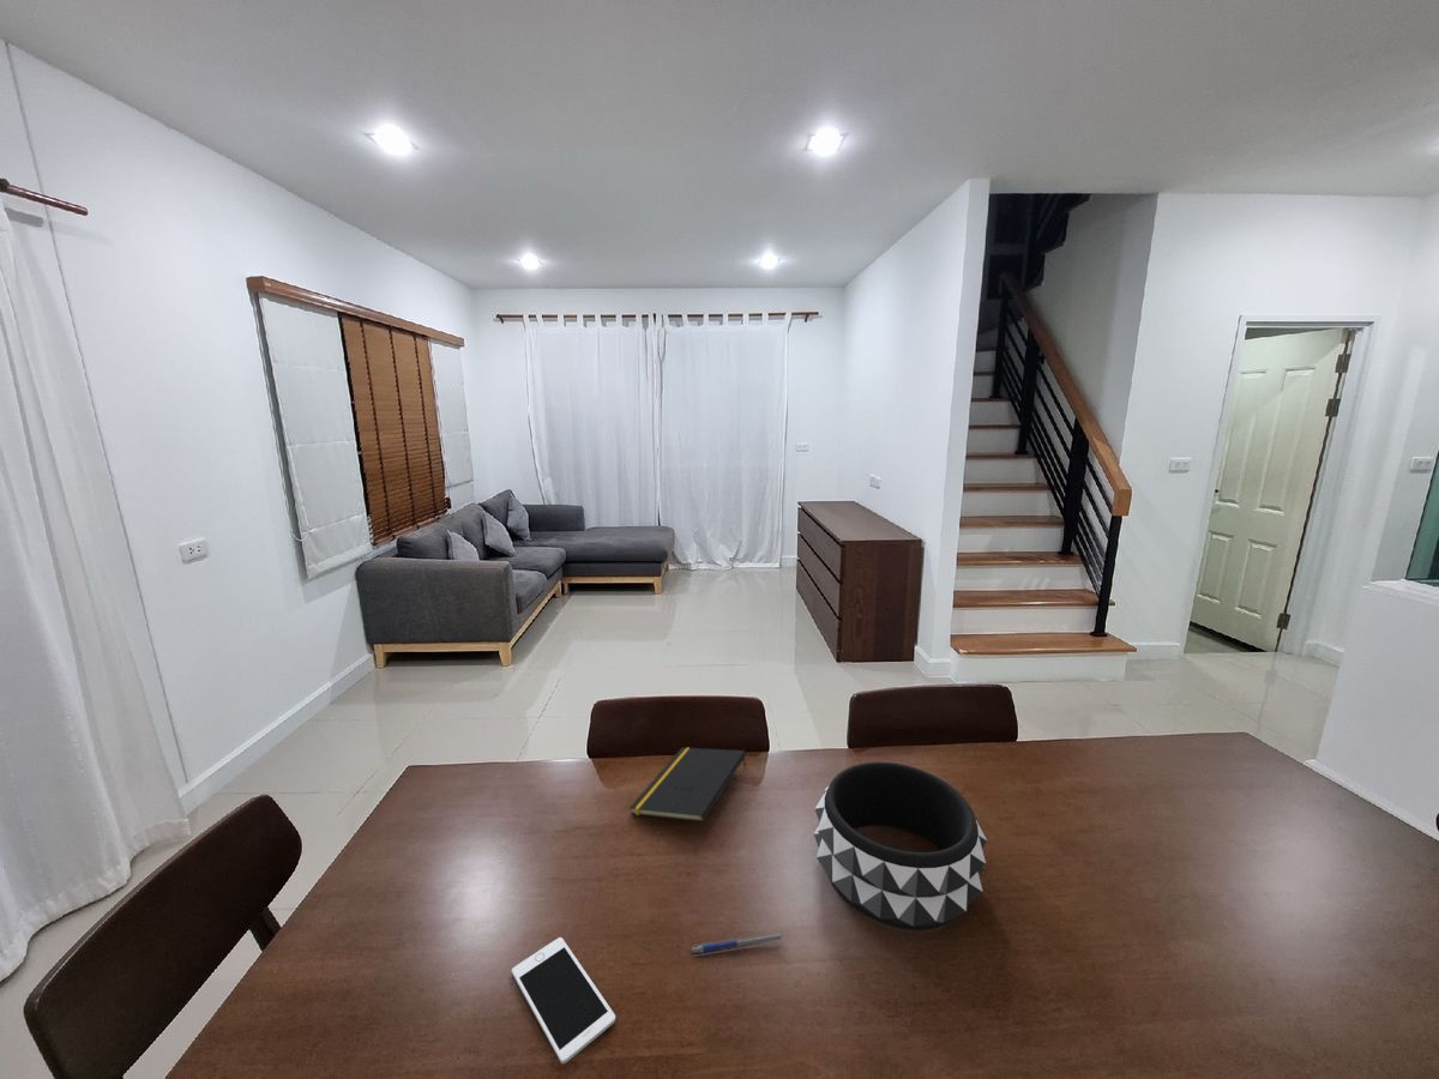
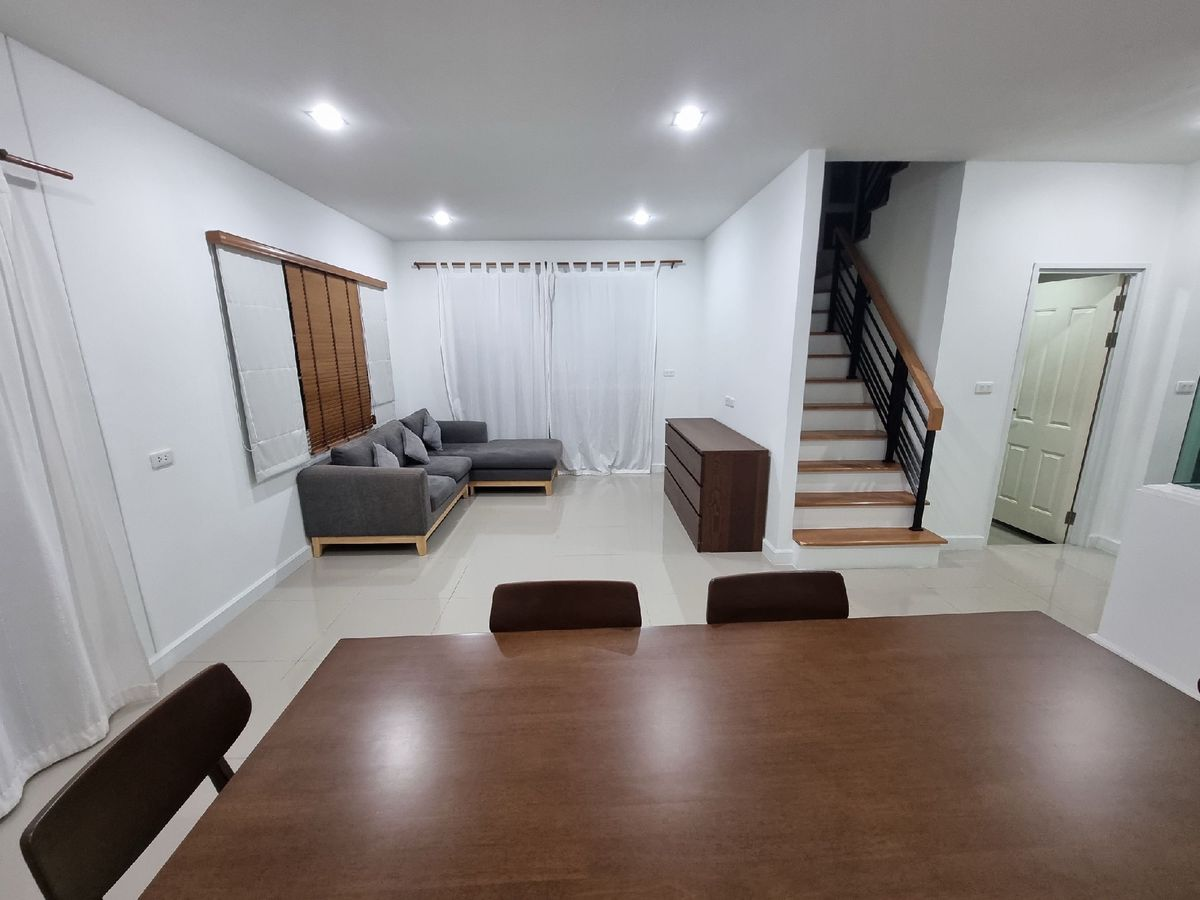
- decorative bowl [813,761,988,932]
- notepad [628,747,747,824]
- pen [691,930,783,958]
- cell phone [511,936,616,1065]
